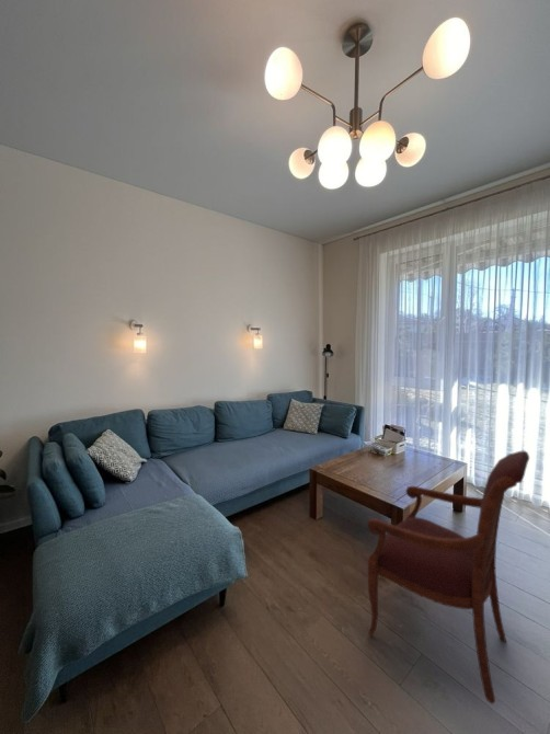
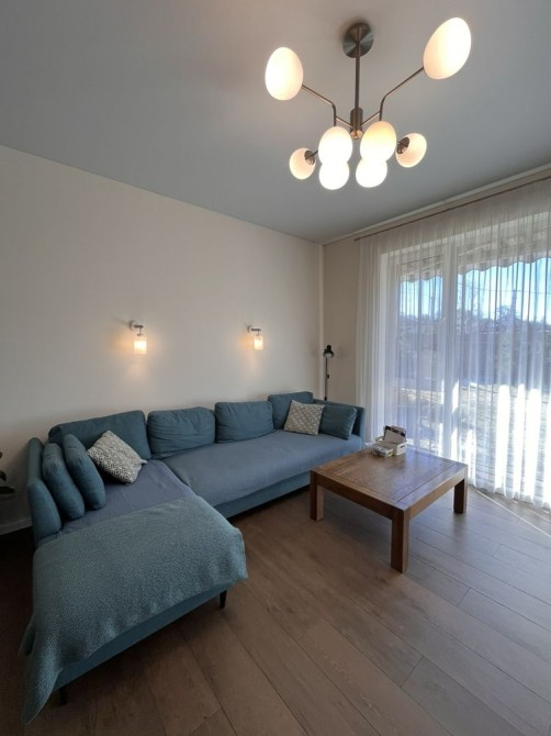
- armchair [366,449,530,706]
